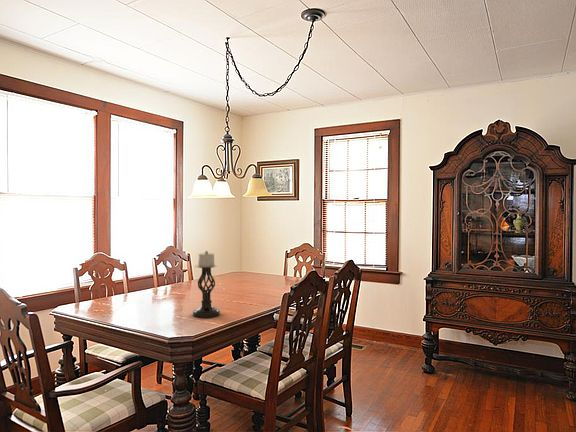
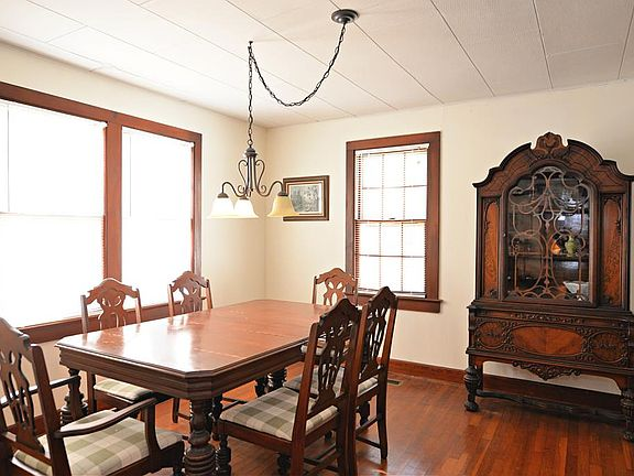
- candle holder [192,250,221,319]
